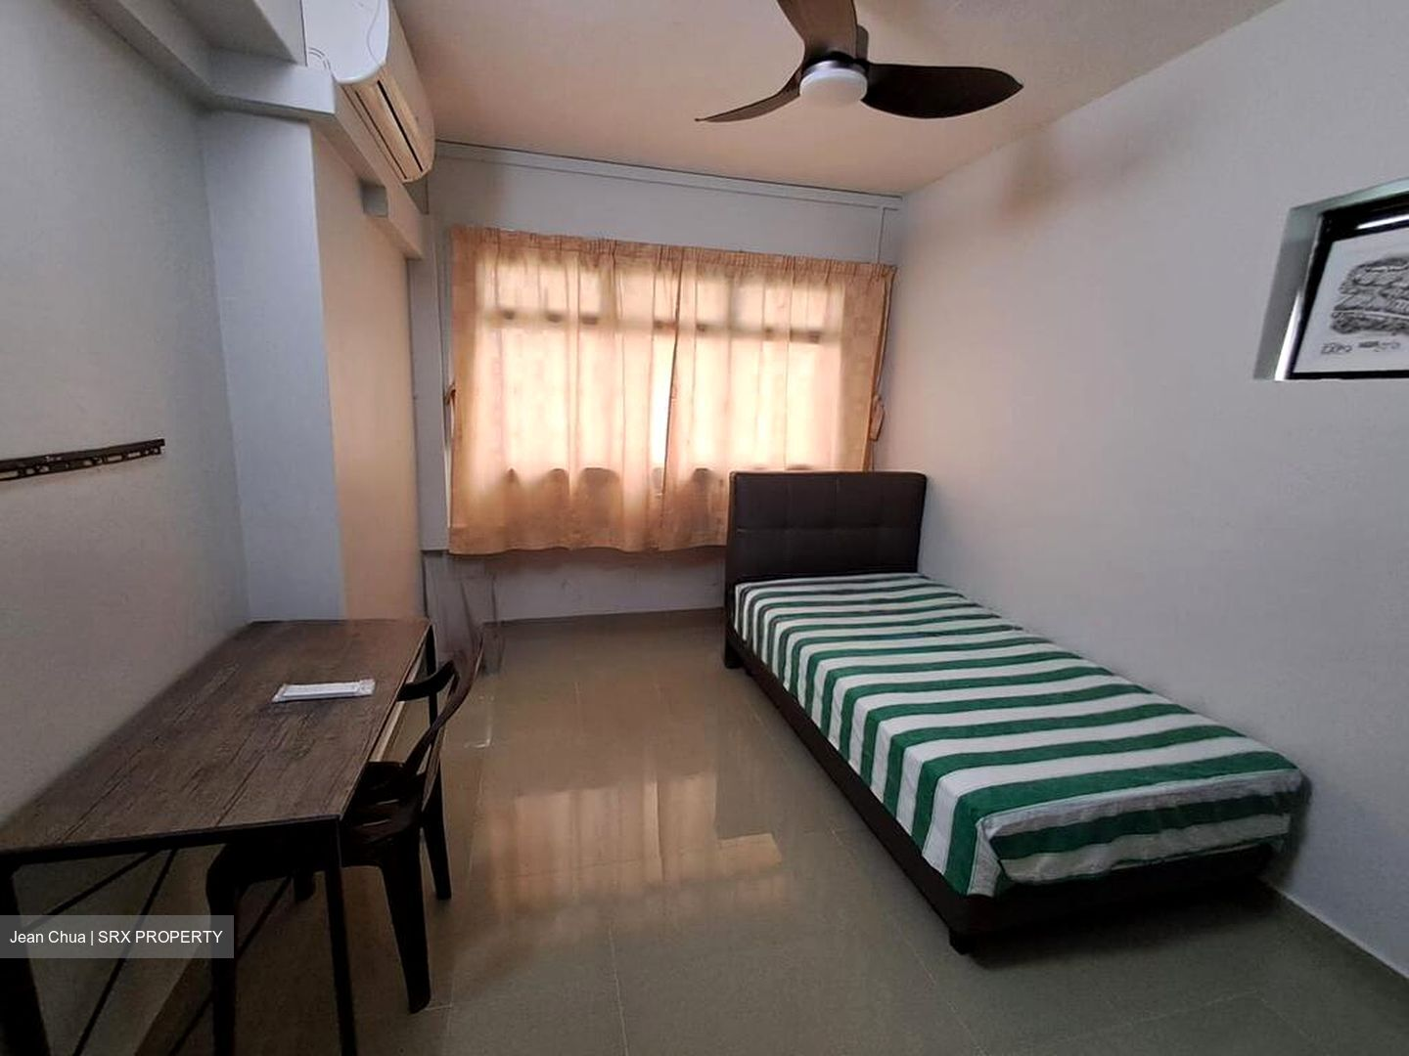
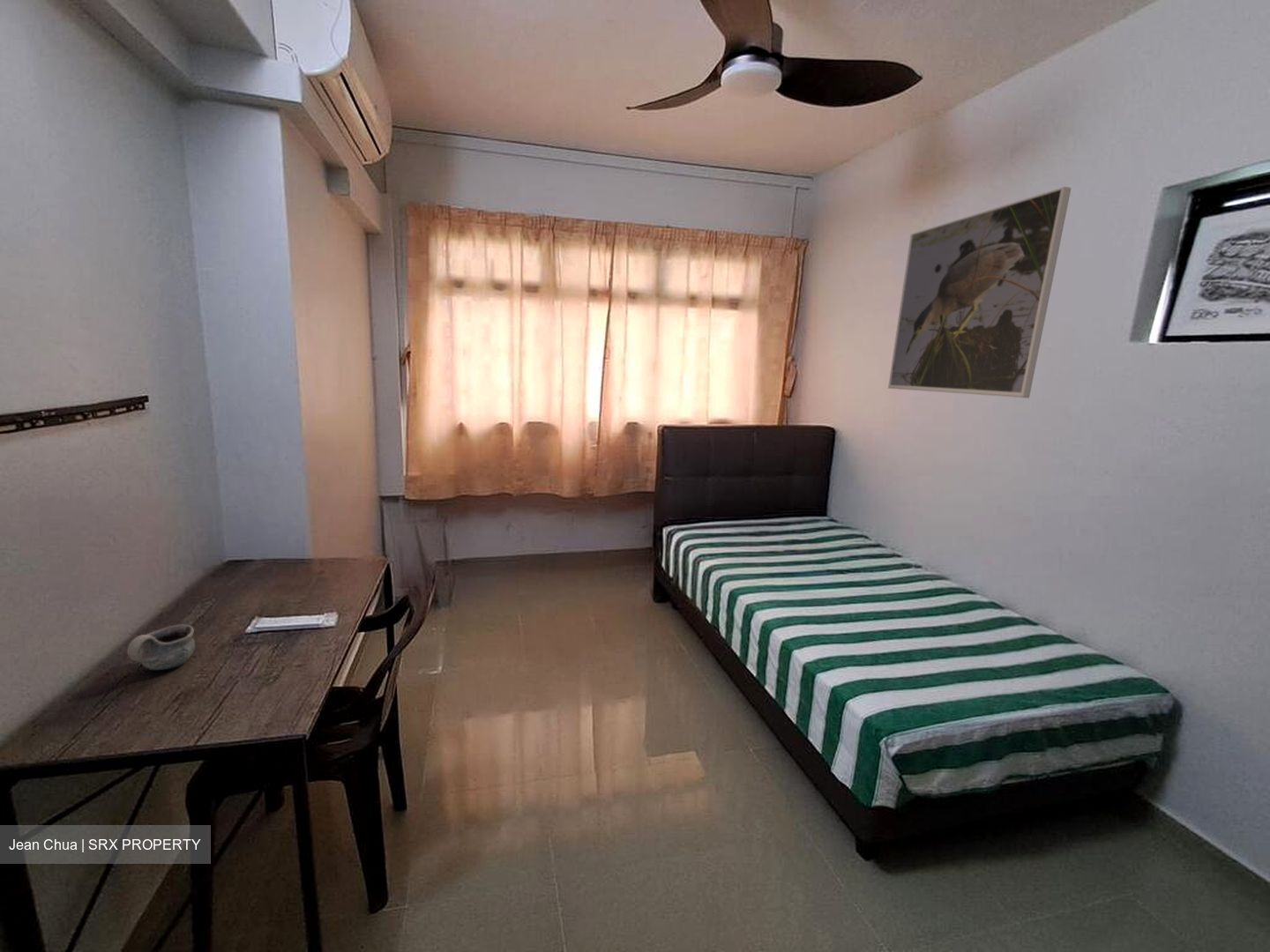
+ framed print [887,186,1072,399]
+ mug [126,624,196,671]
